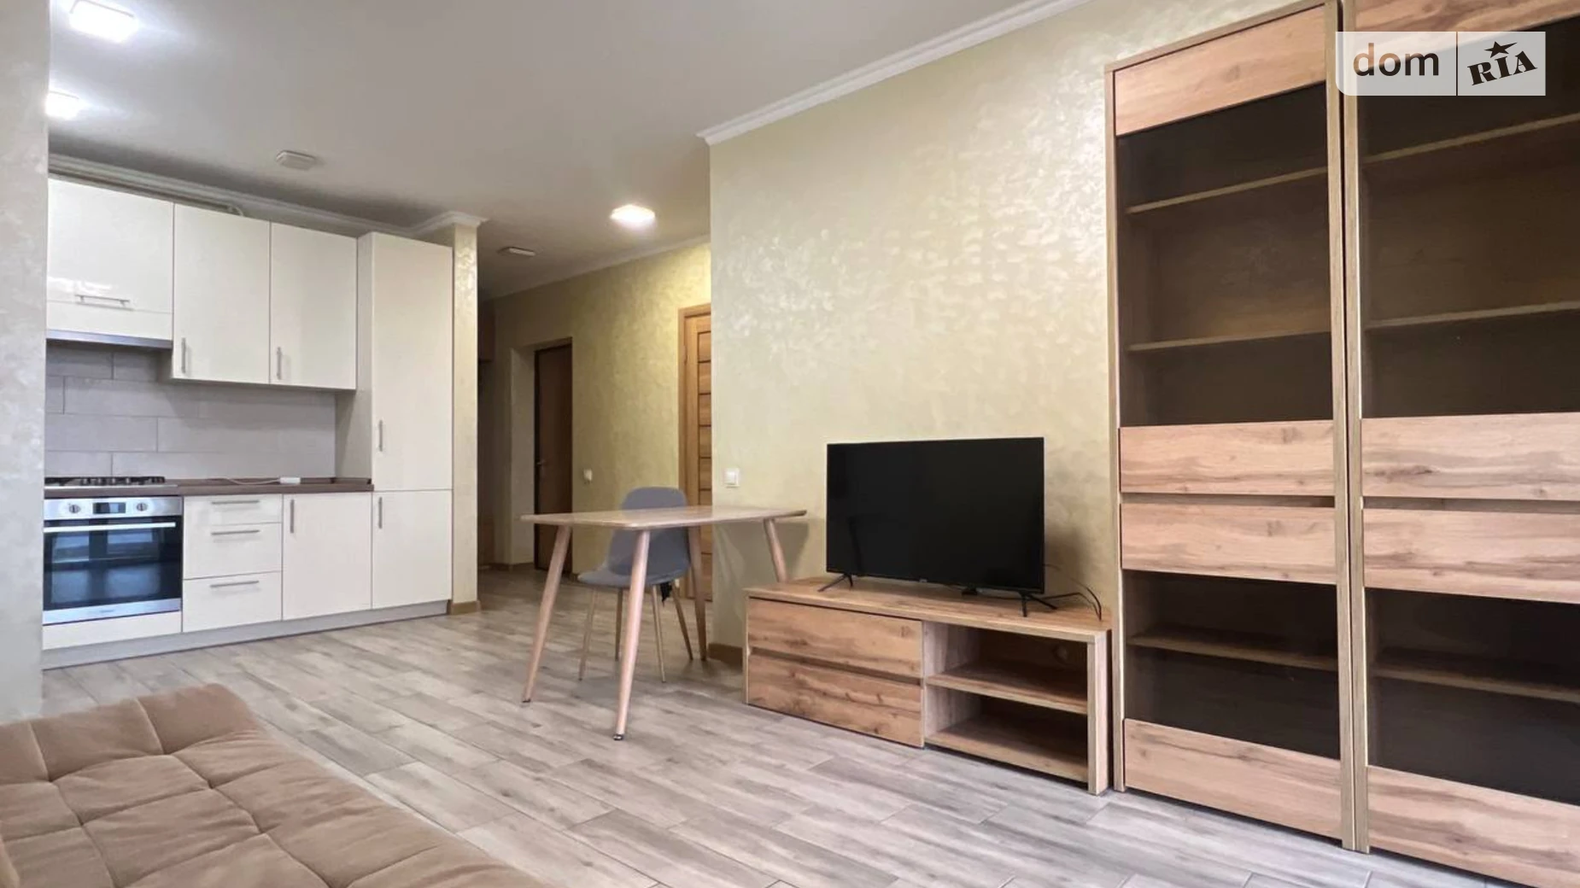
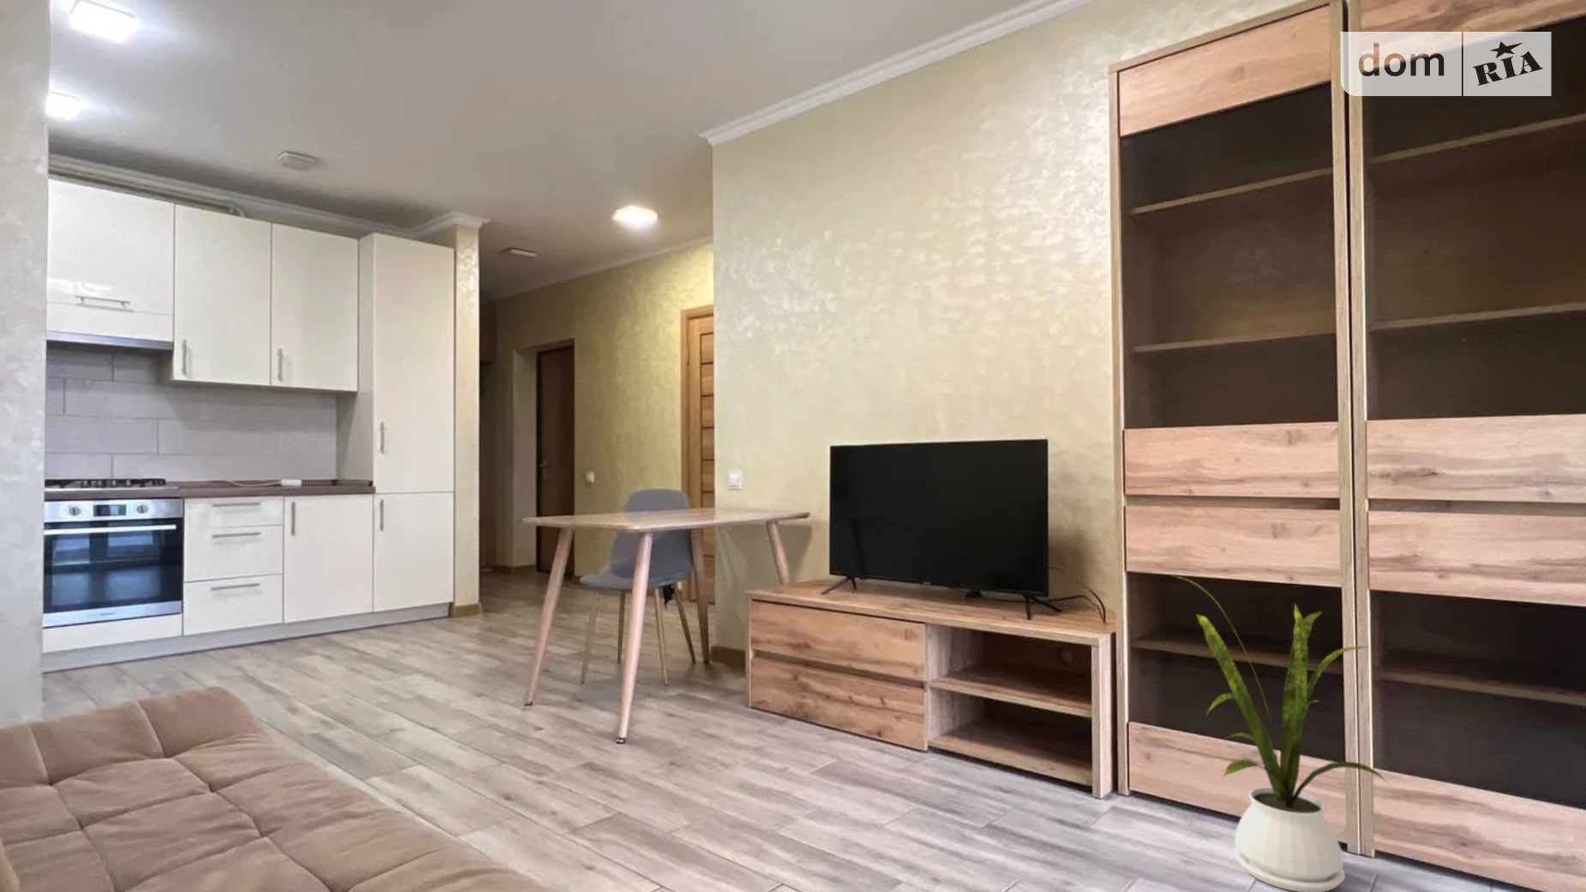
+ house plant [1170,574,1391,892]
